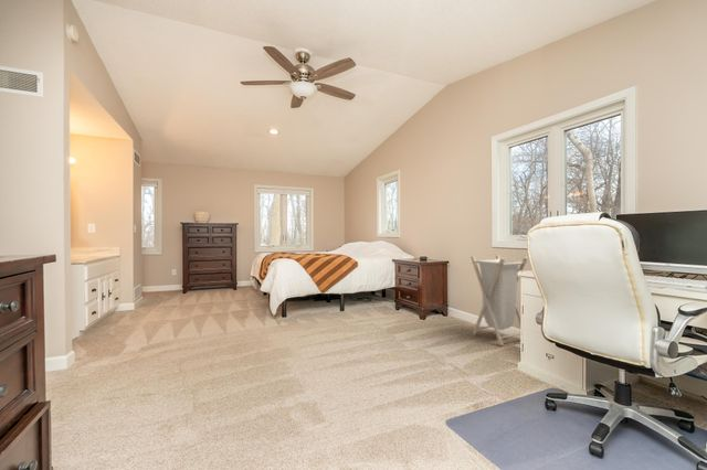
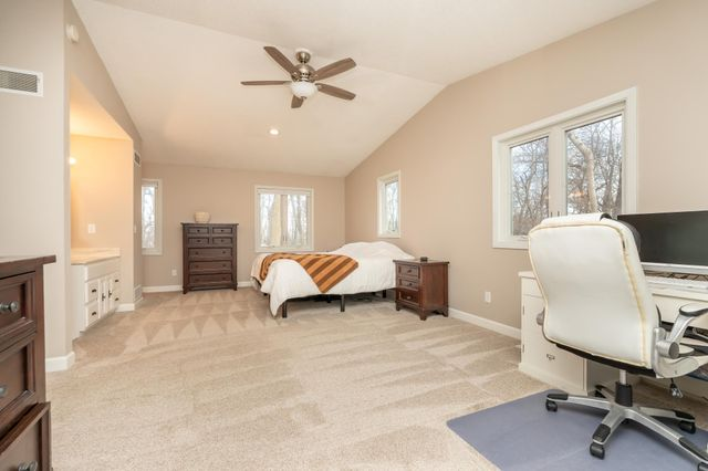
- laundry hamper [469,254,528,346]
